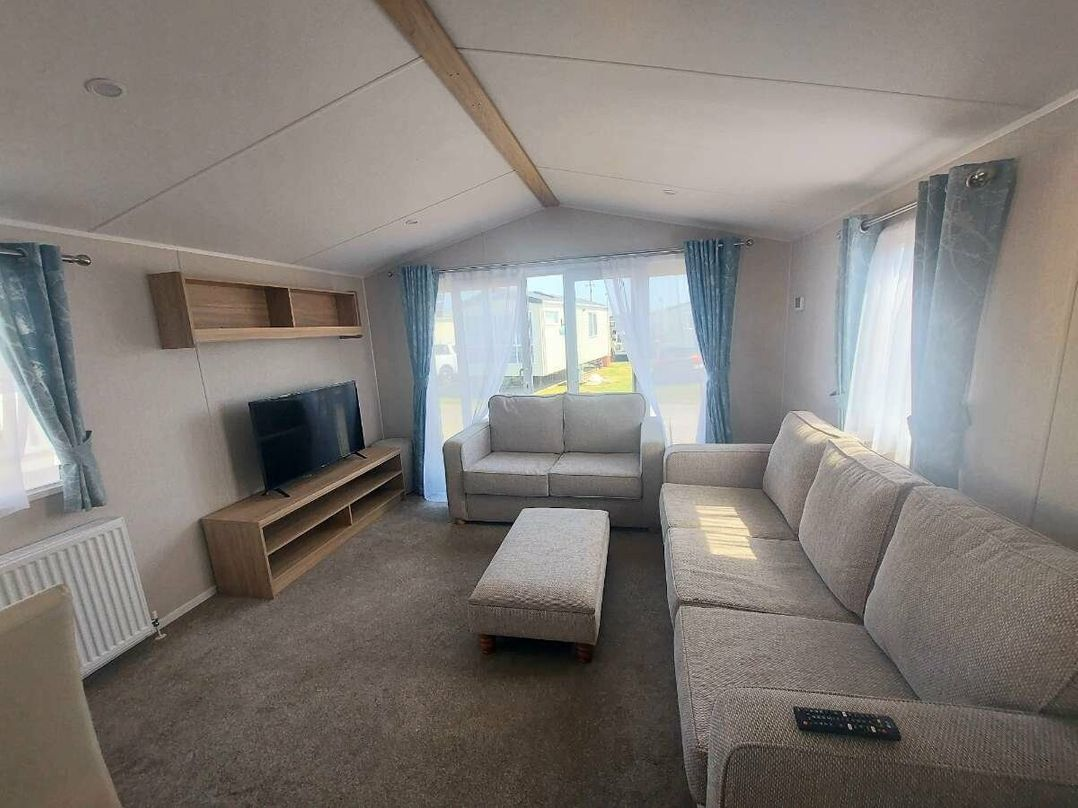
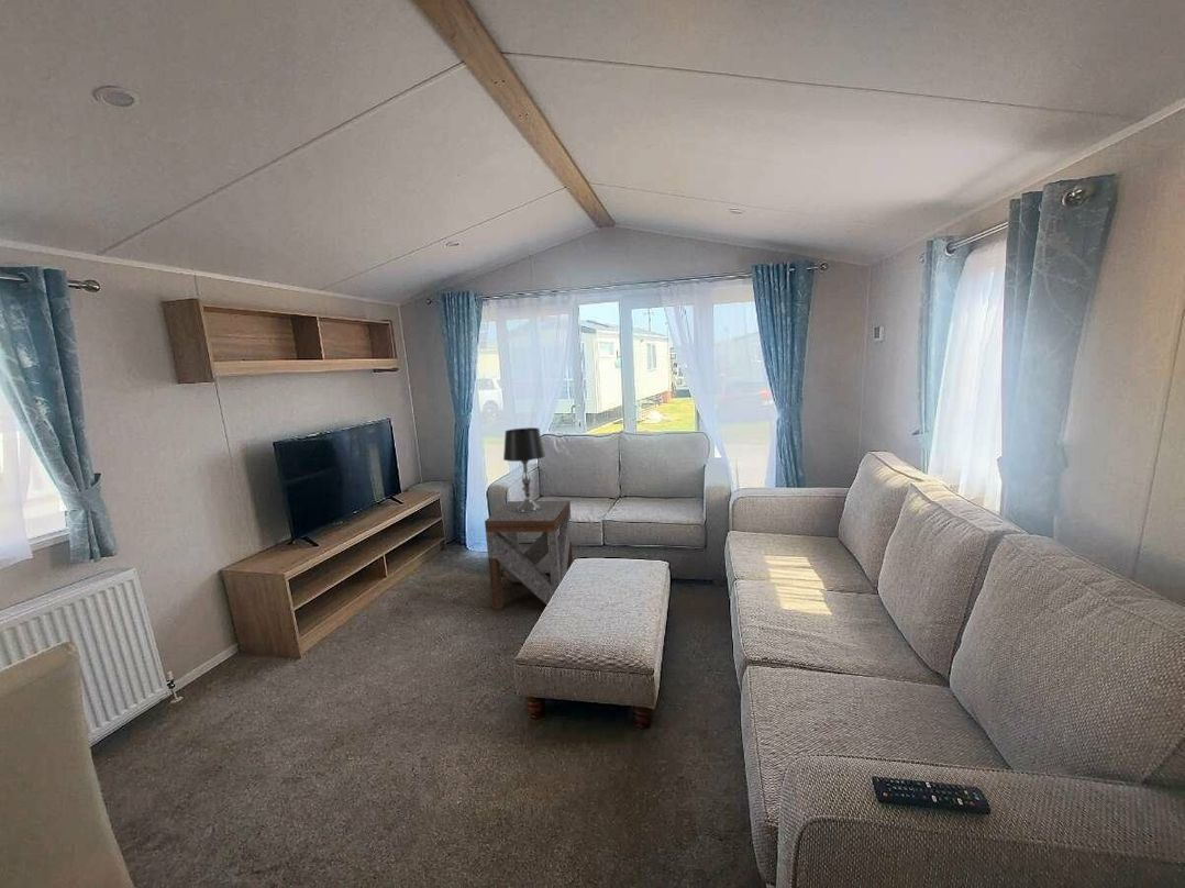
+ side table [484,499,574,611]
+ table lamp [502,426,546,512]
